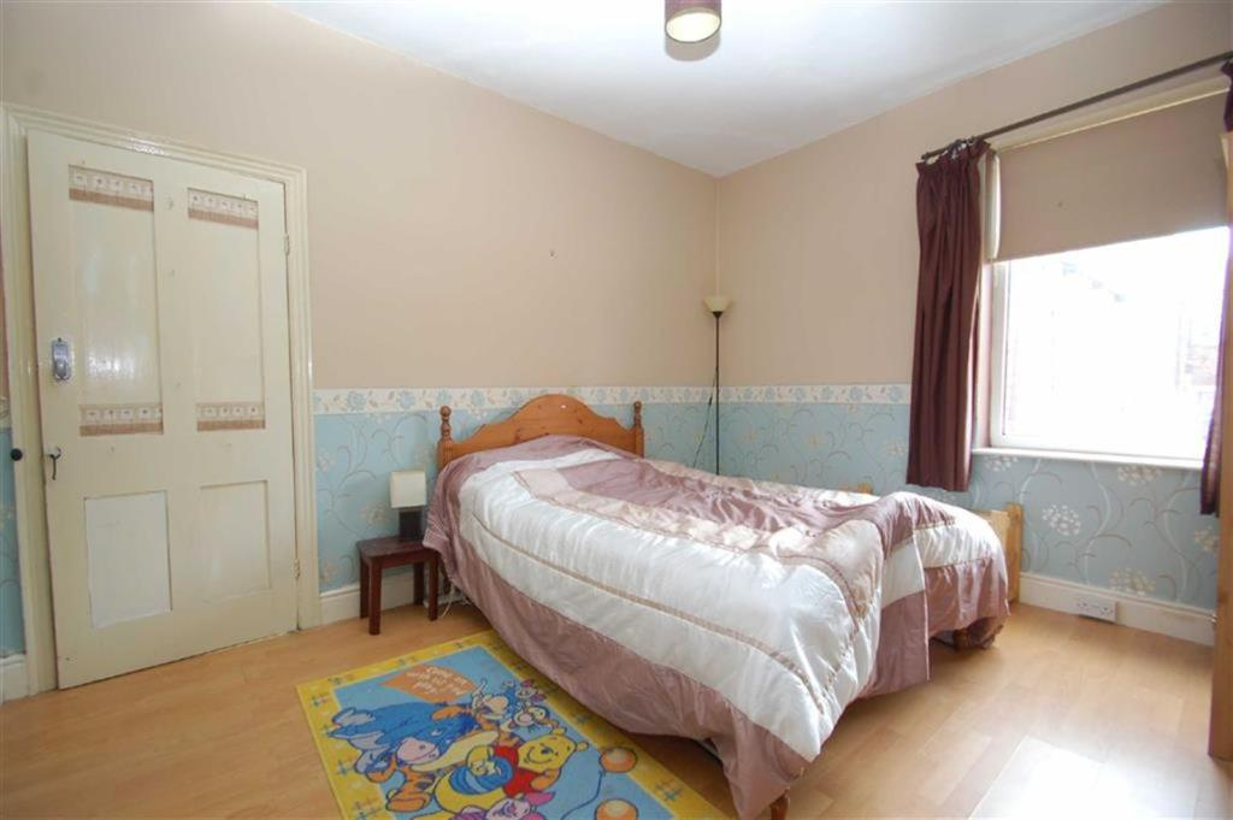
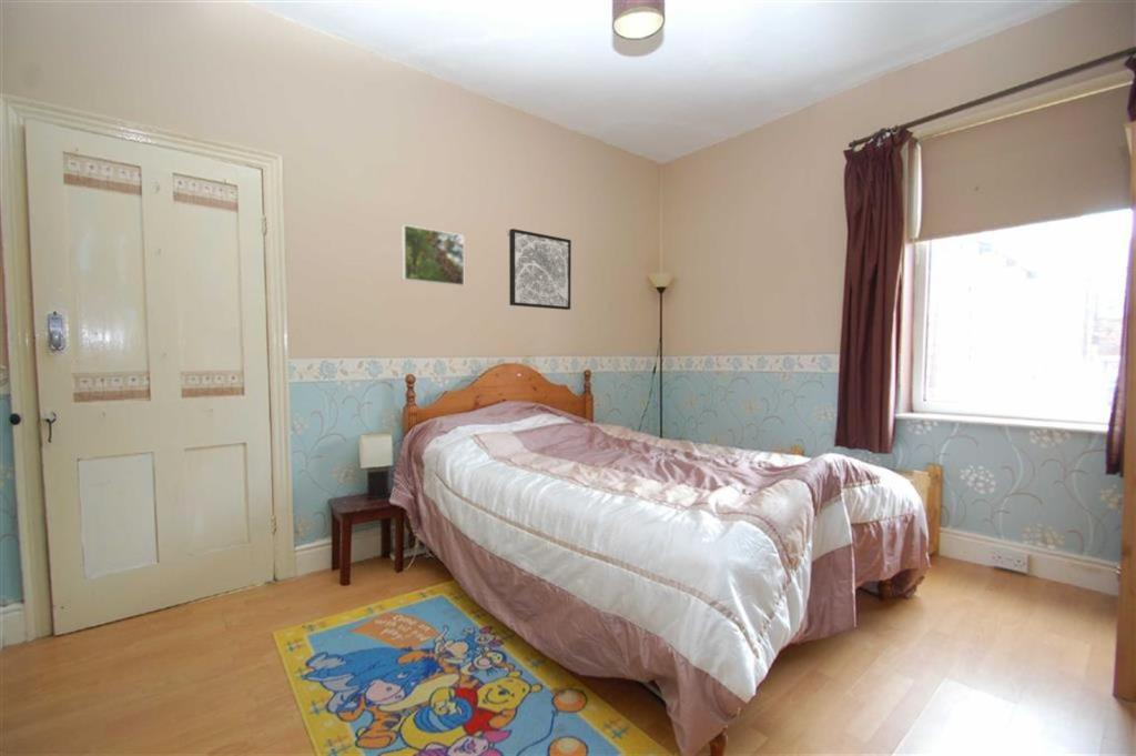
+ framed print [400,224,465,288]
+ wall art [508,228,572,311]
